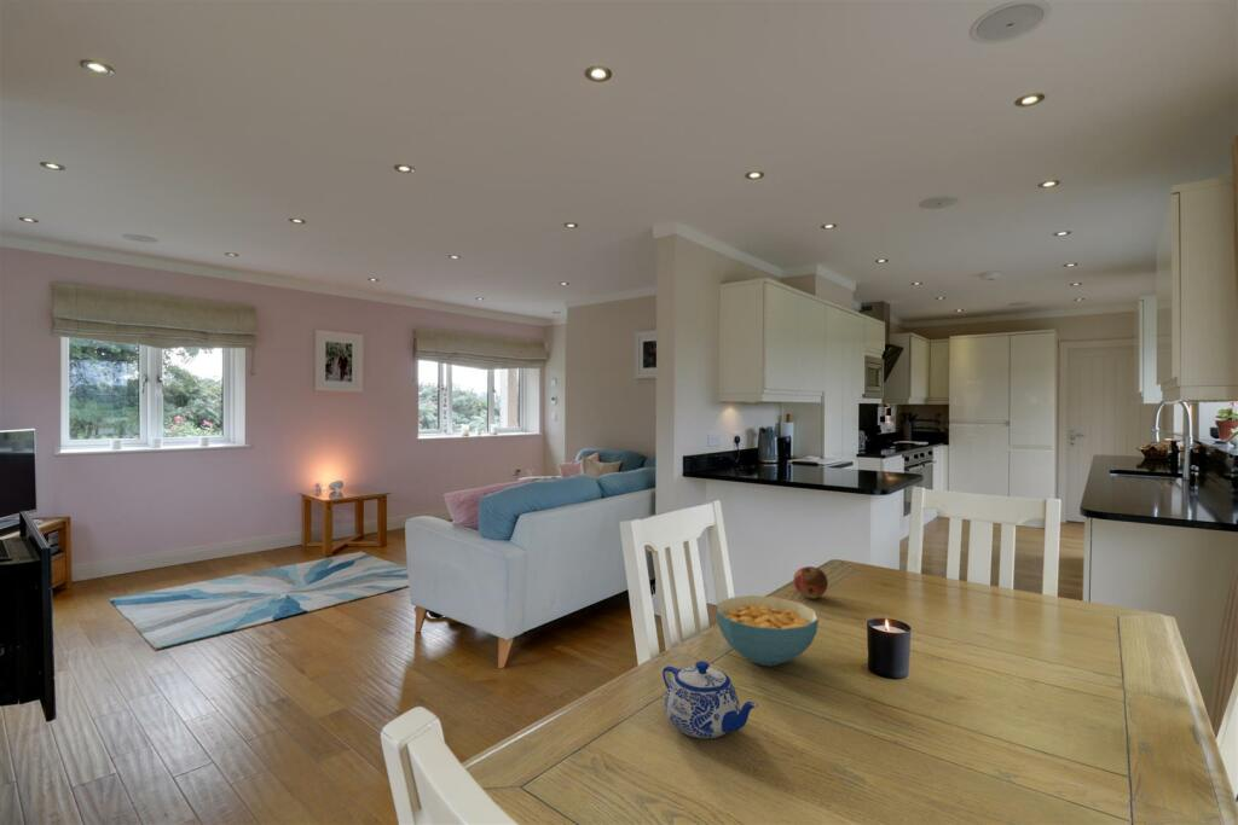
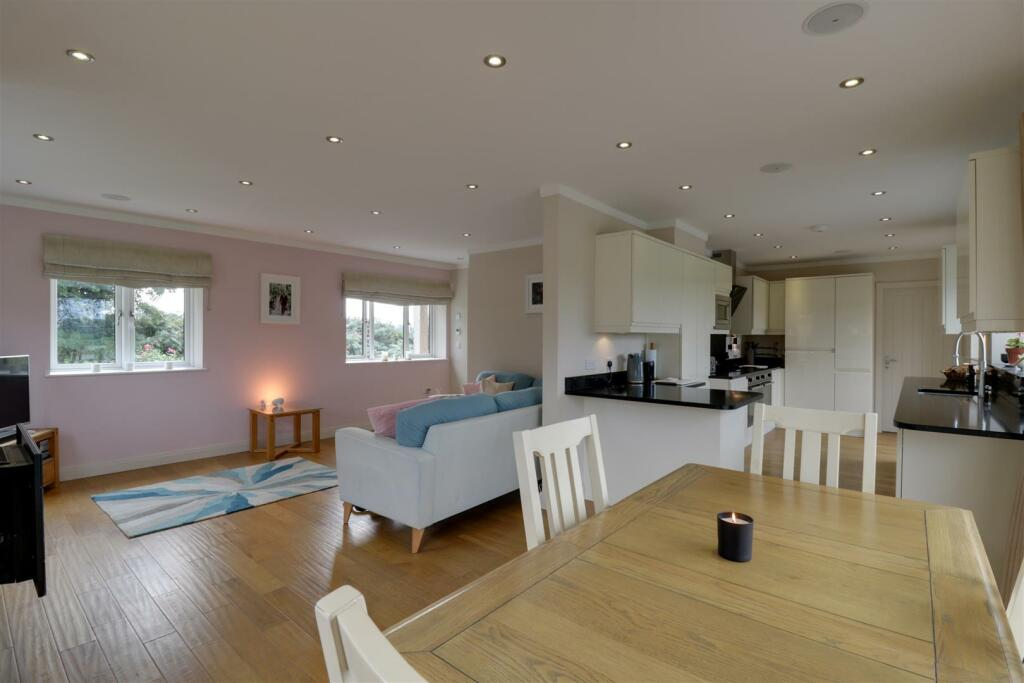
- teapot [661,660,759,739]
- cereal bowl [716,594,820,667]
- fruit [793,565,829,600]
